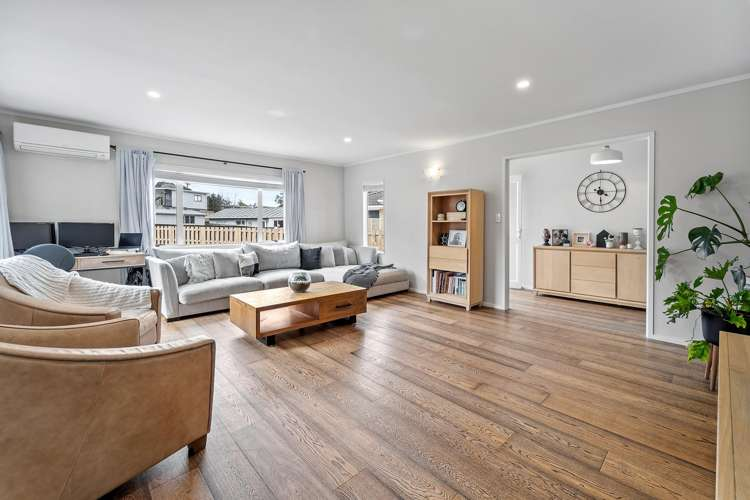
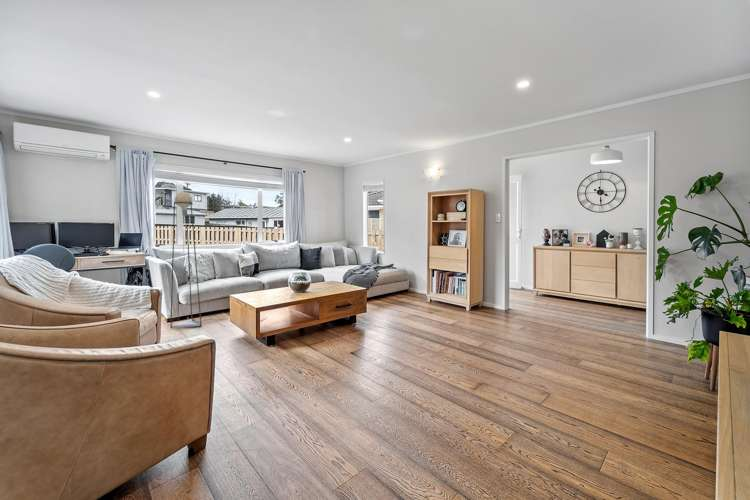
+ floor lamp [169,191,228,329]
